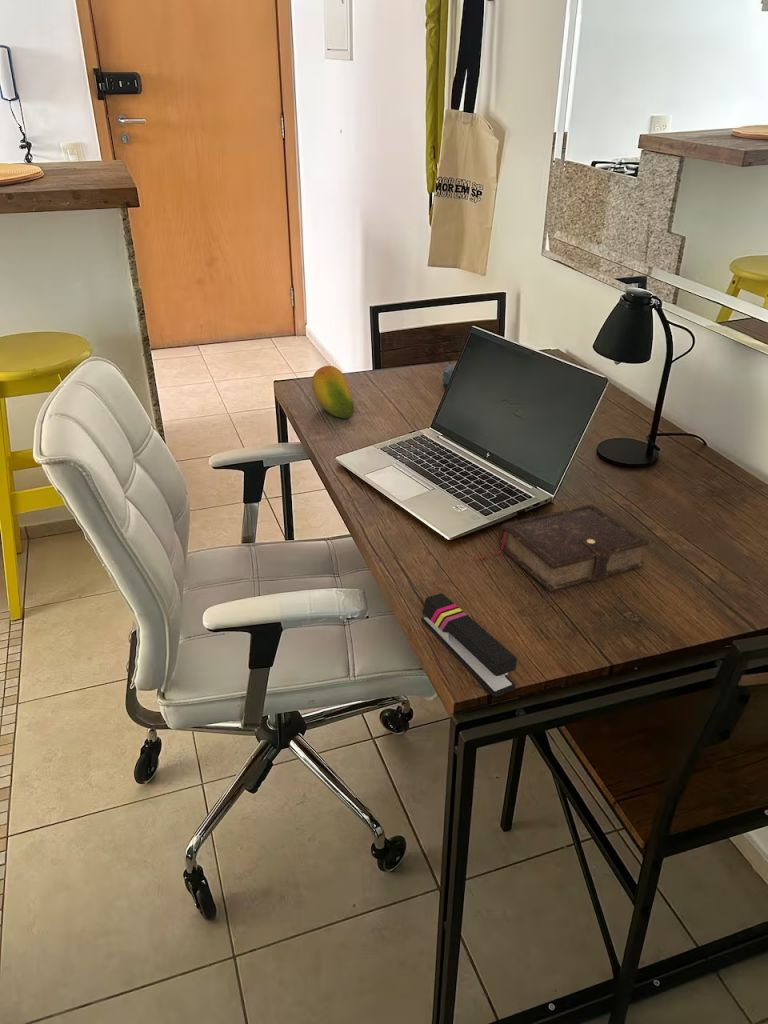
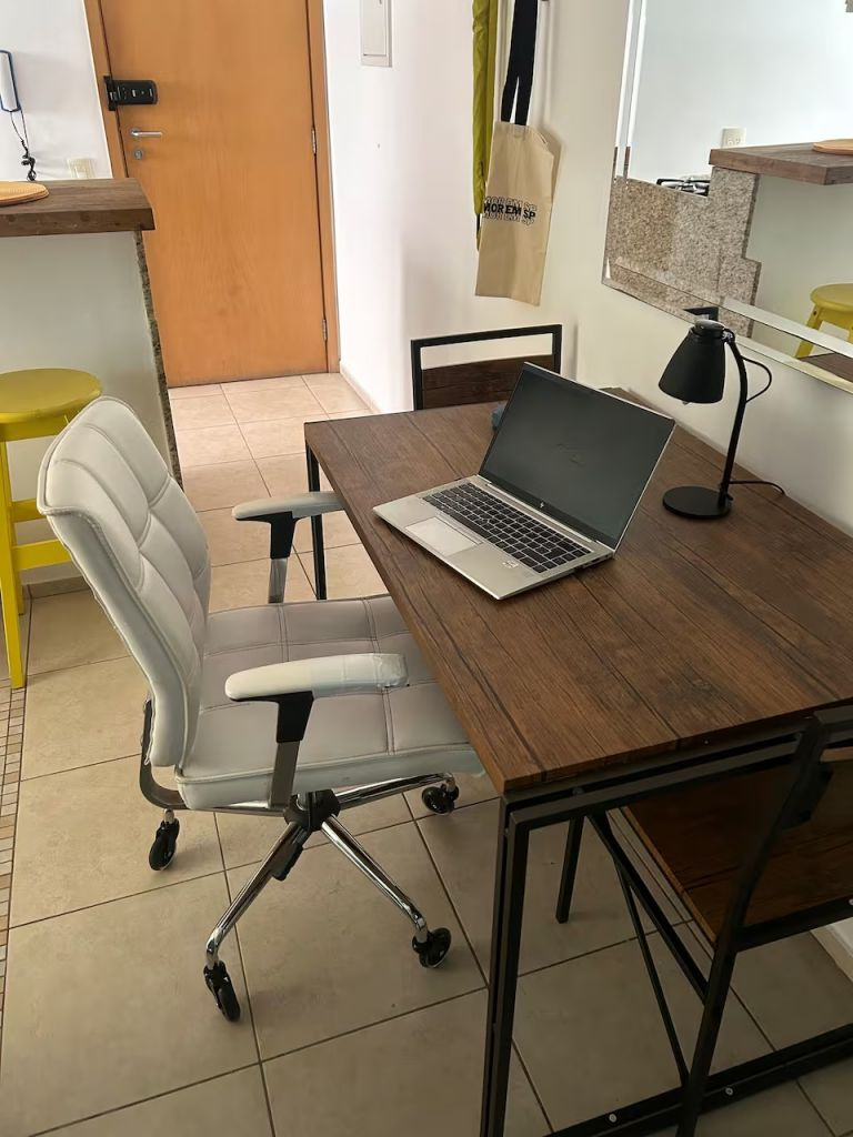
- book [470,503,650,593]
- fruit [311,365,355,419]
- stapler [421,592,518,698]
